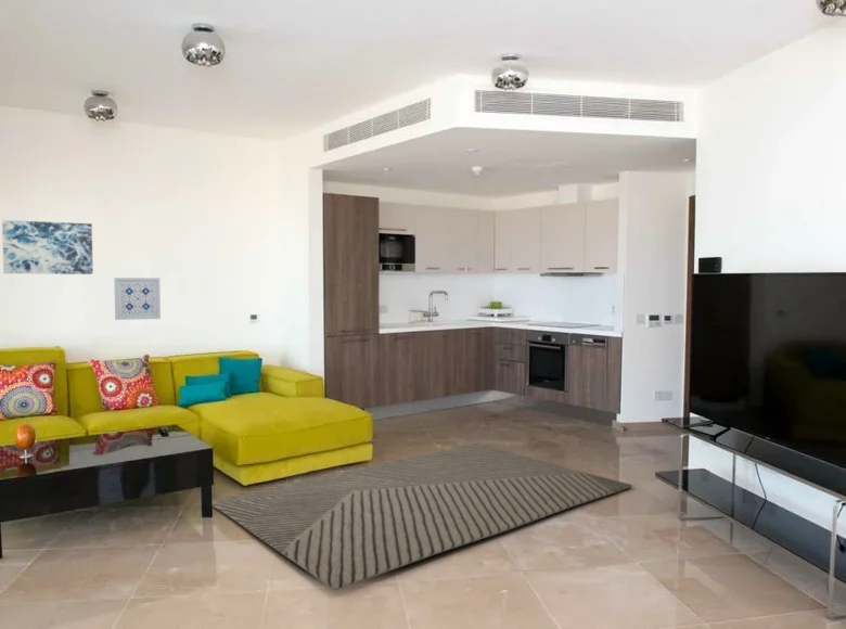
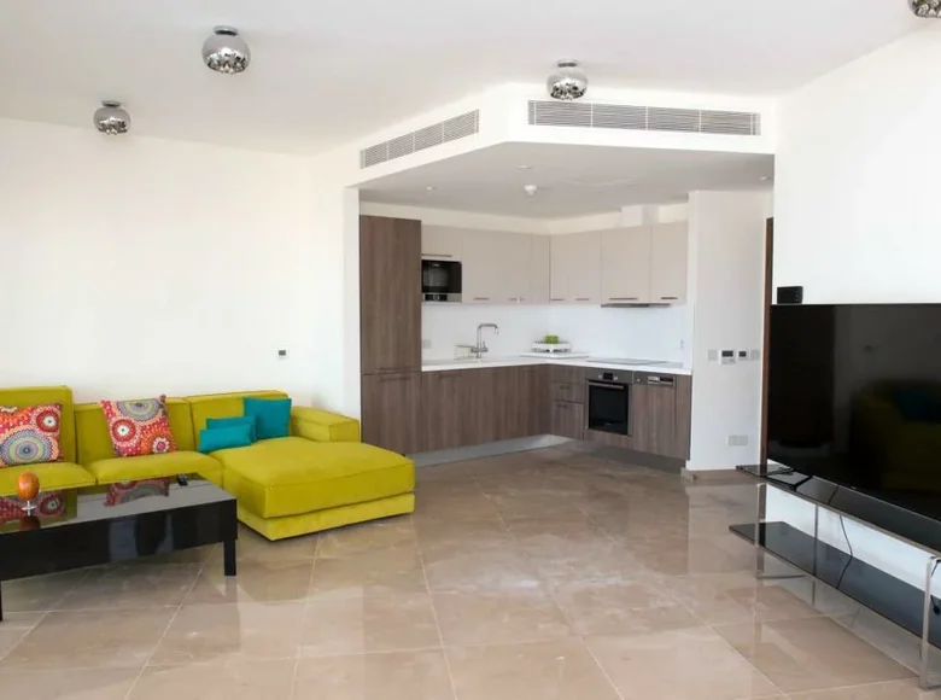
- rug [211,442,633,591]
- wall art [1,219,94,275]
- wall art [113,277,162,321]
